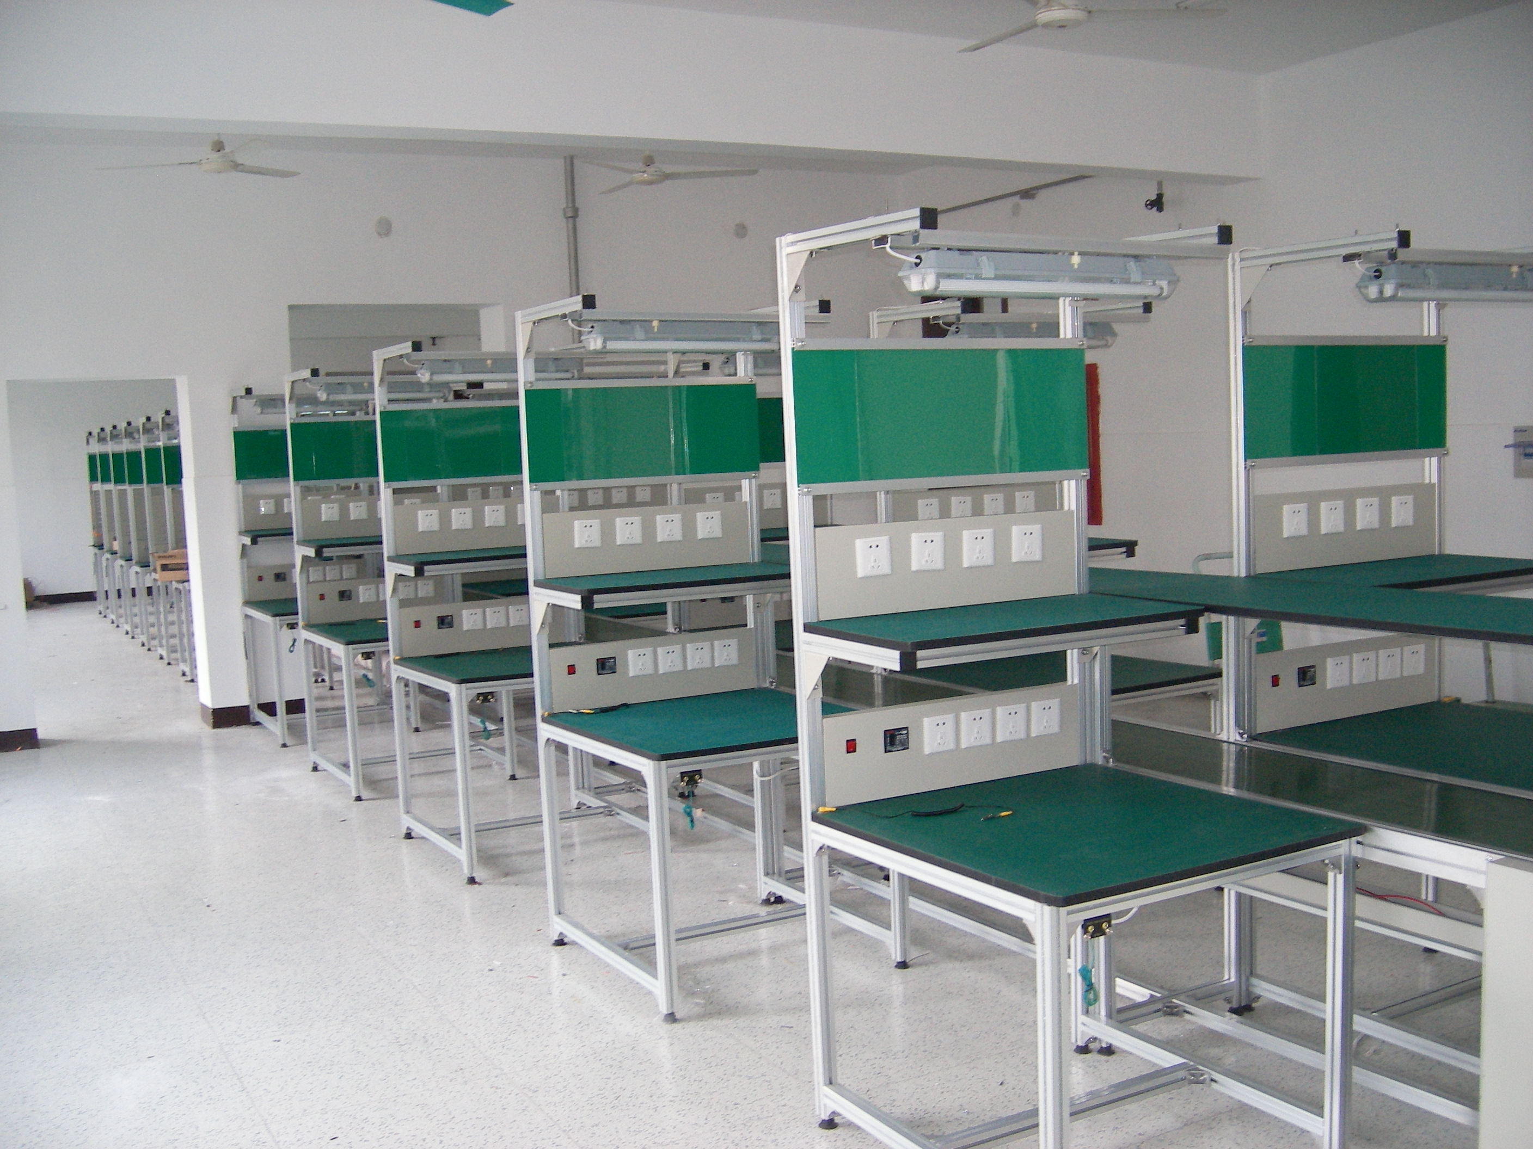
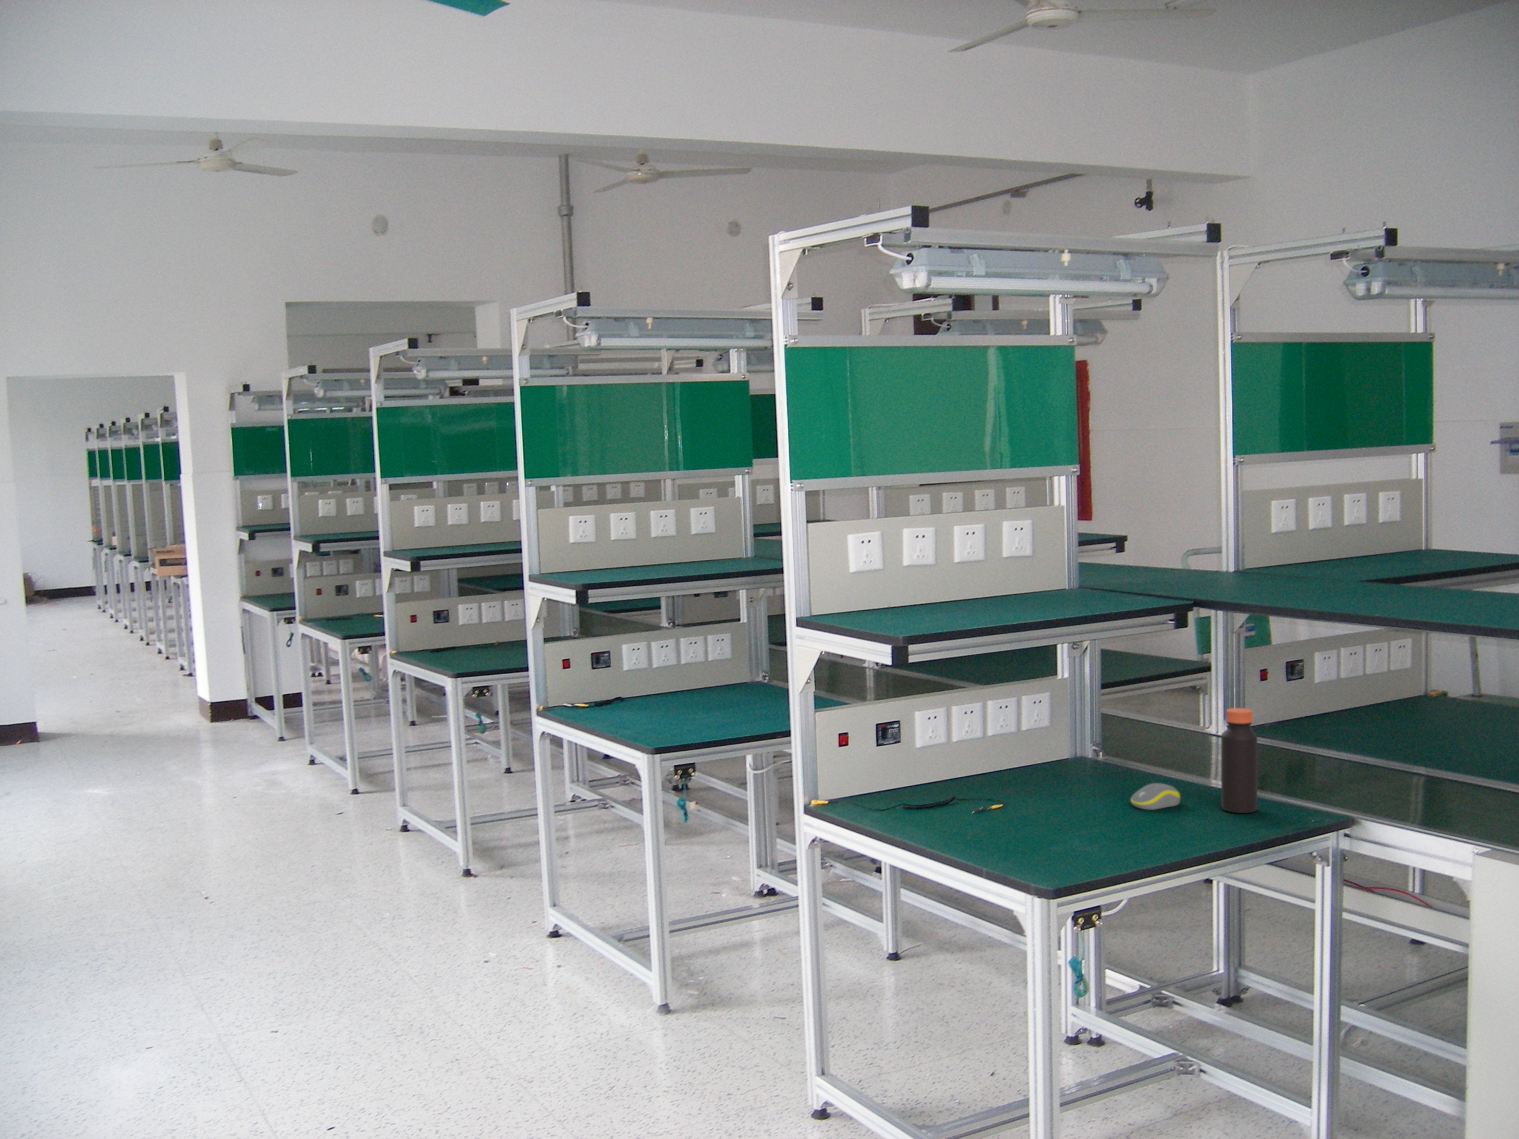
+ bottle [1221,707,1258,814]
+ computer mouse [1130,782,1181,810]
